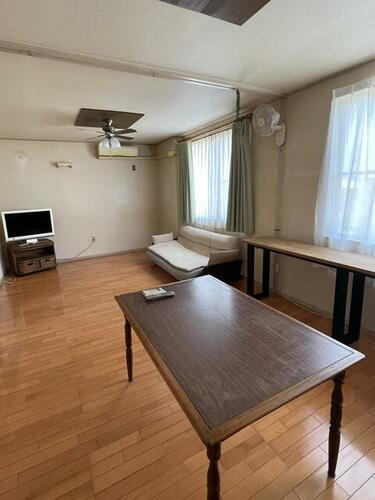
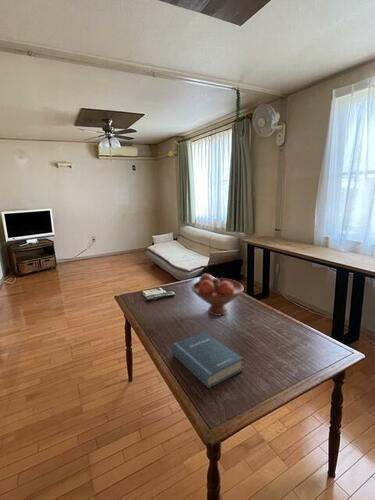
+ fruit bowl [190,273,245,317]
+ hardback book [171,331,244,389]
